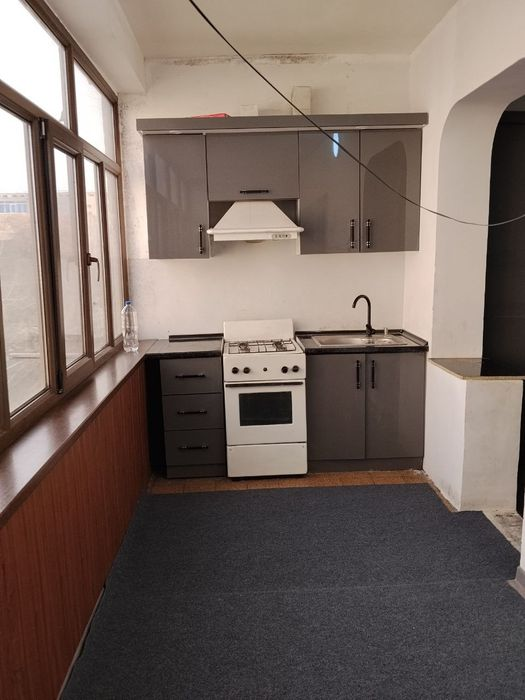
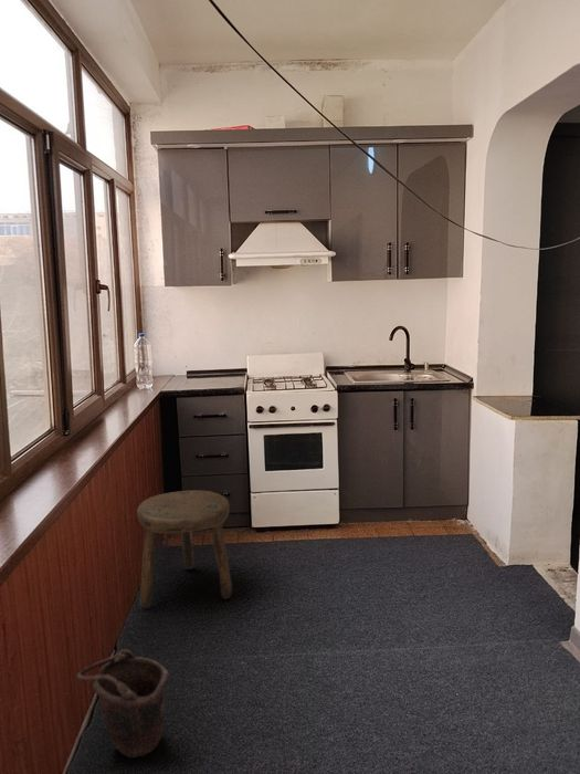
+ stool [136,490,233,609]
+ bucket [76,648,170,759]
